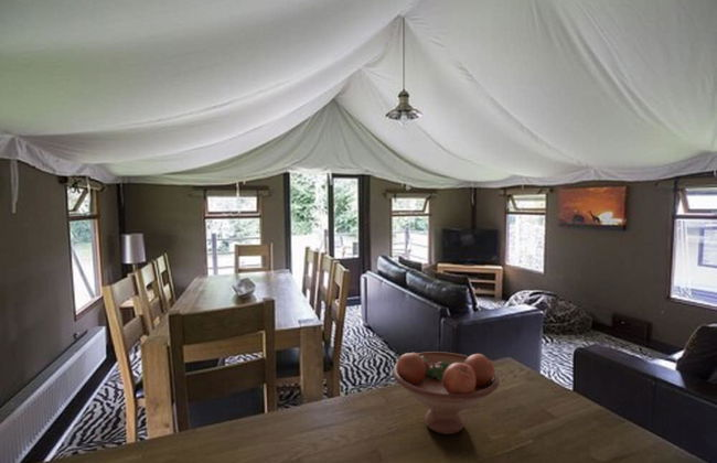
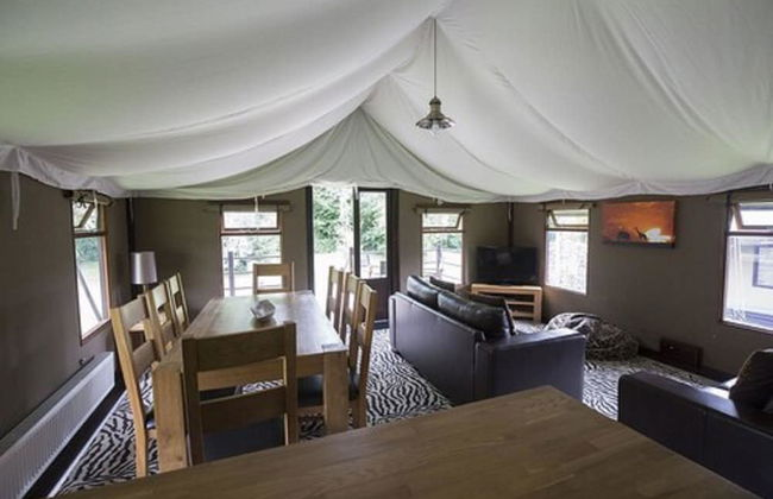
- fruit bowl [392,351,501,435]
